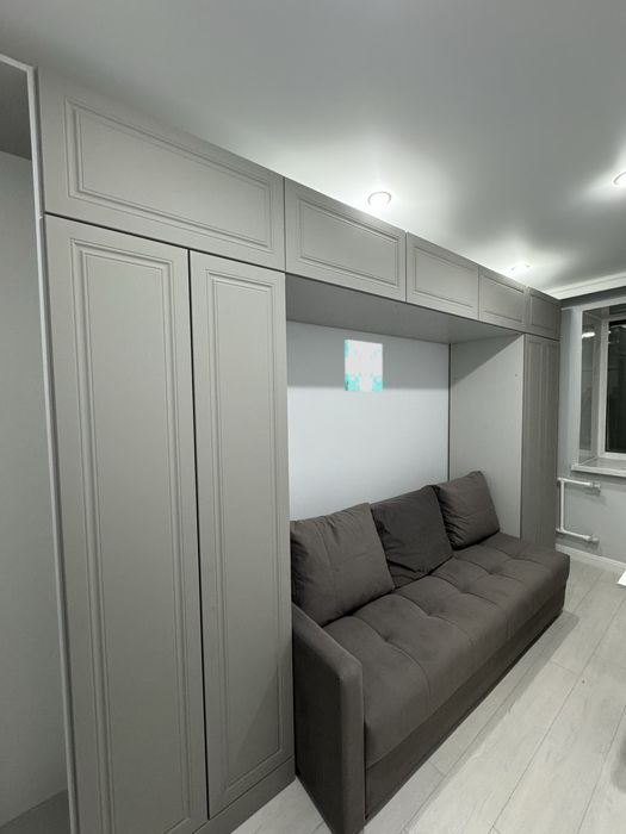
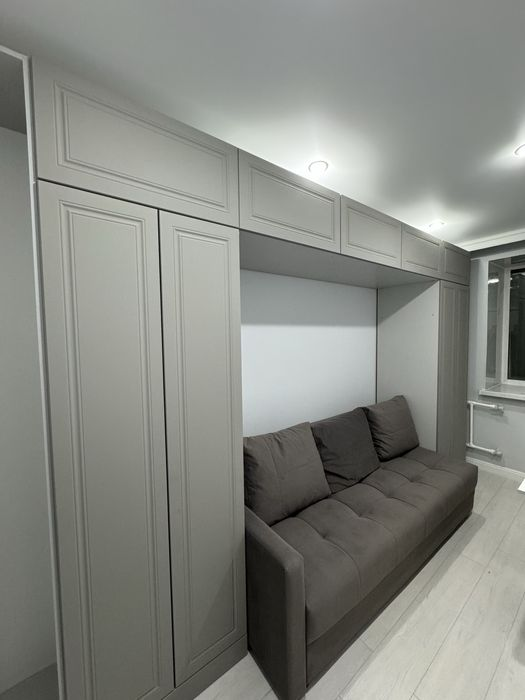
- wall art [343,338,384,392]
